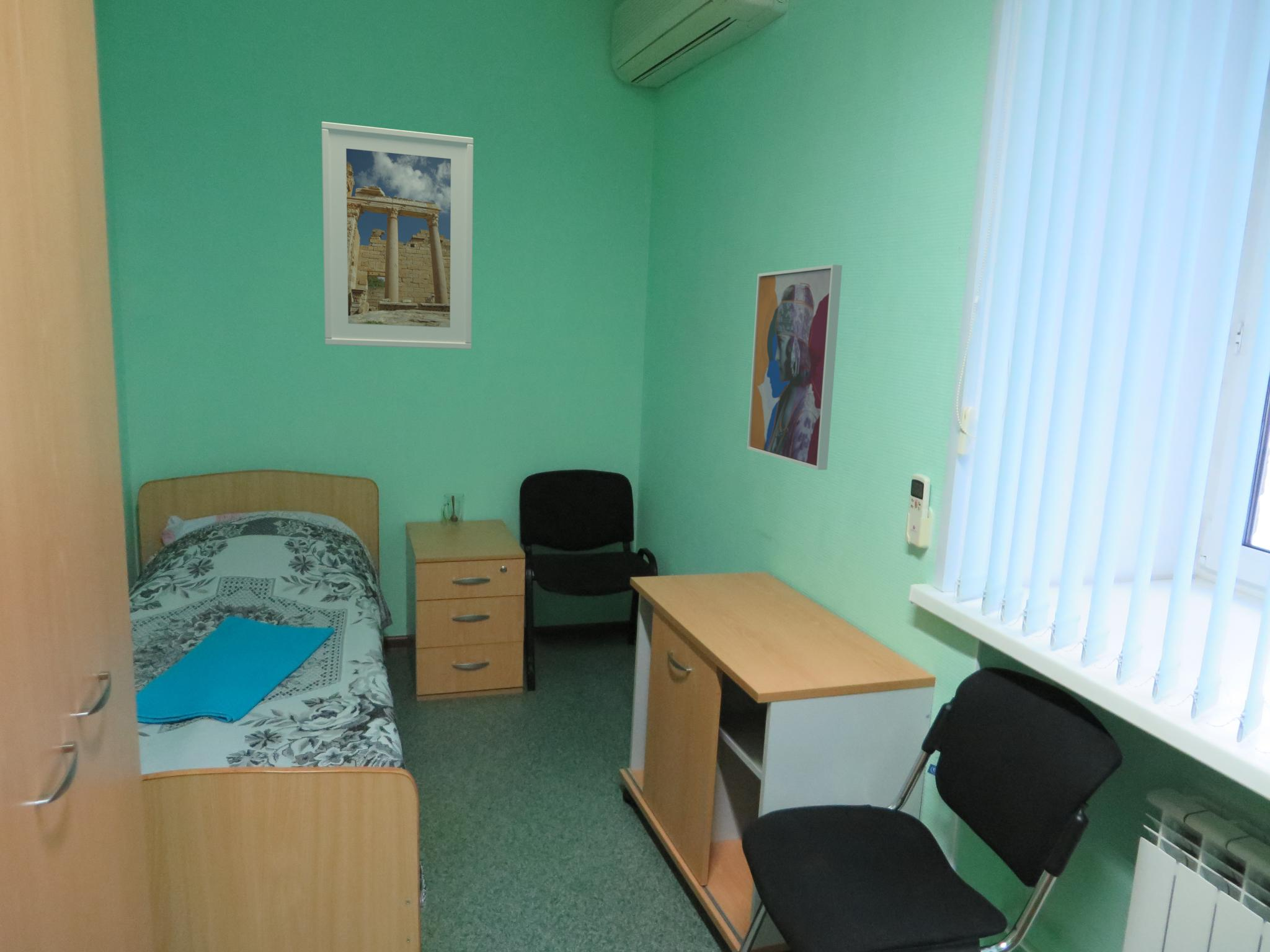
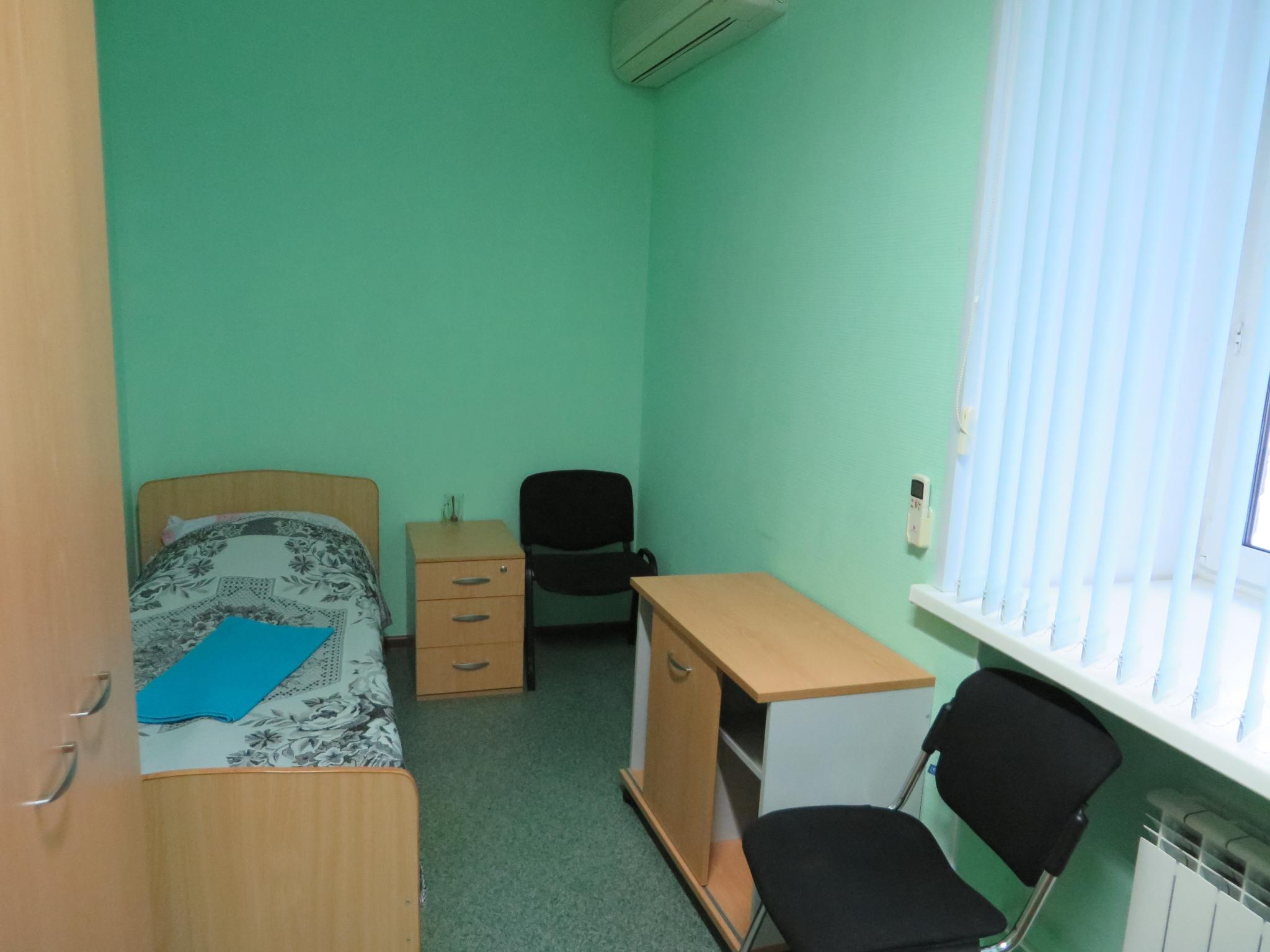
- wall art [747,264,843,470]
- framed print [321,121,474,350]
